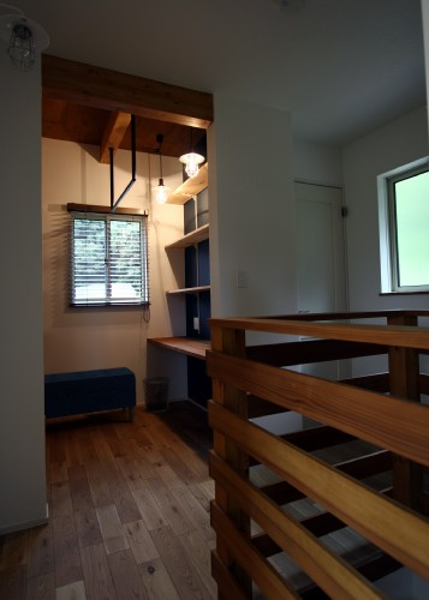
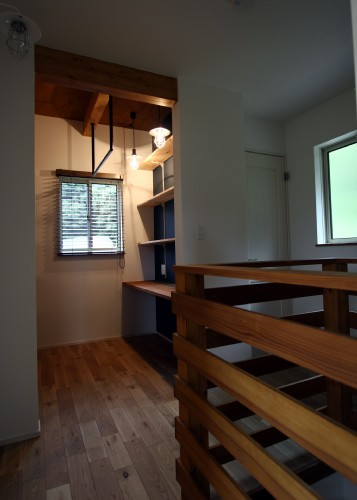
- bench [43,366,138,424]
- waste bin [141,376,172,414]
